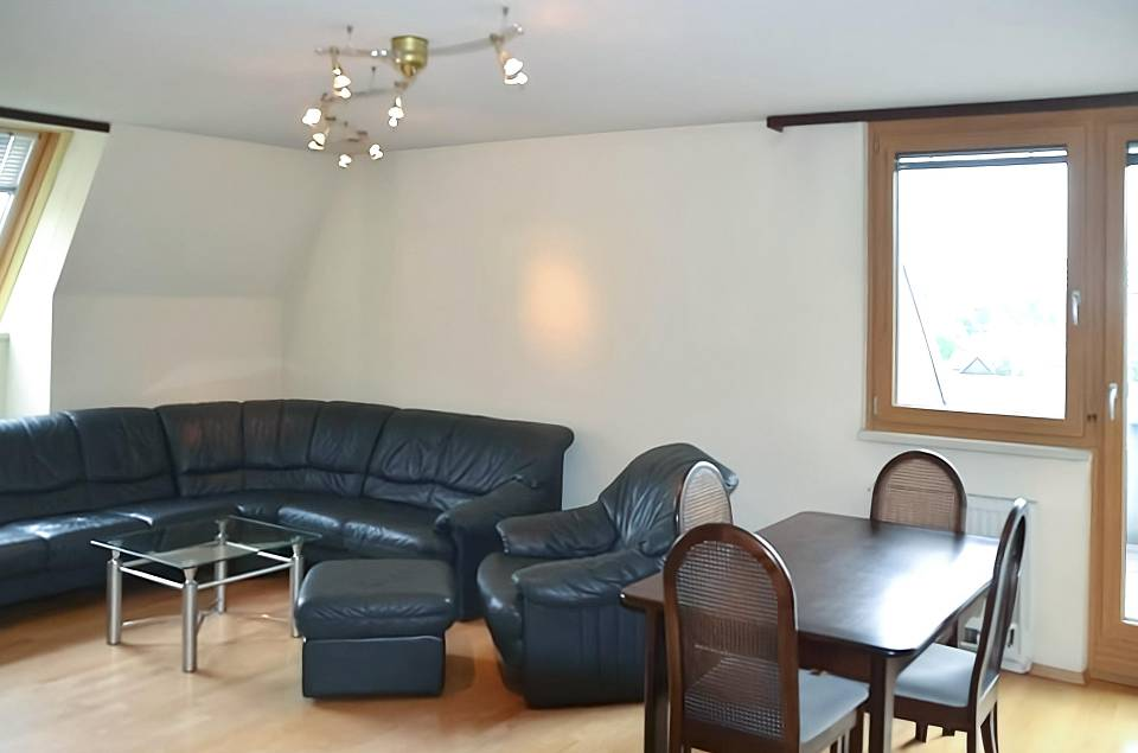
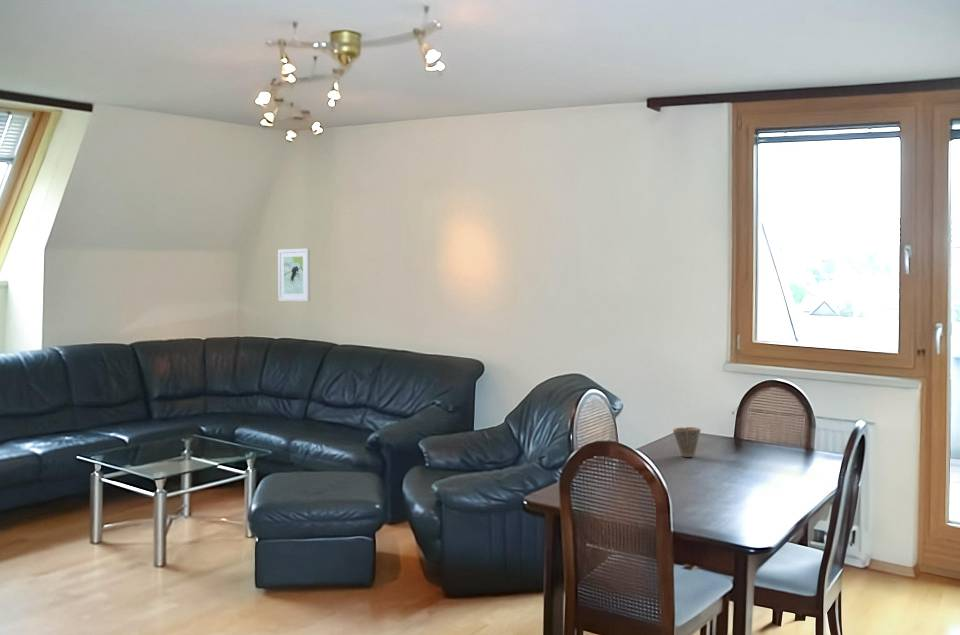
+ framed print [277,247,311,302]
+ cup [672,426,702,458]
